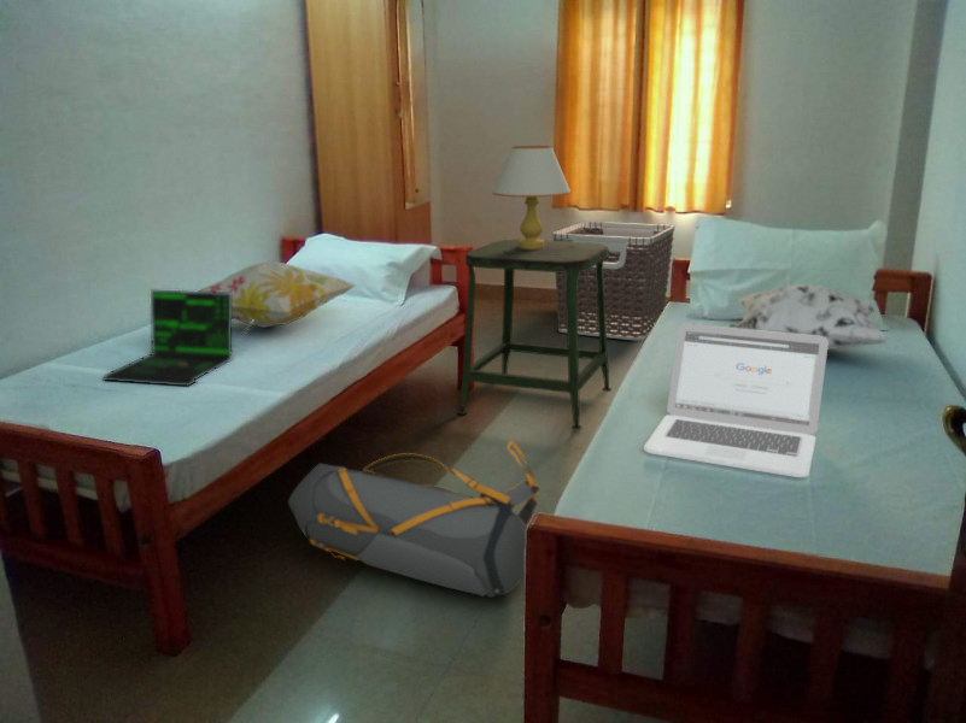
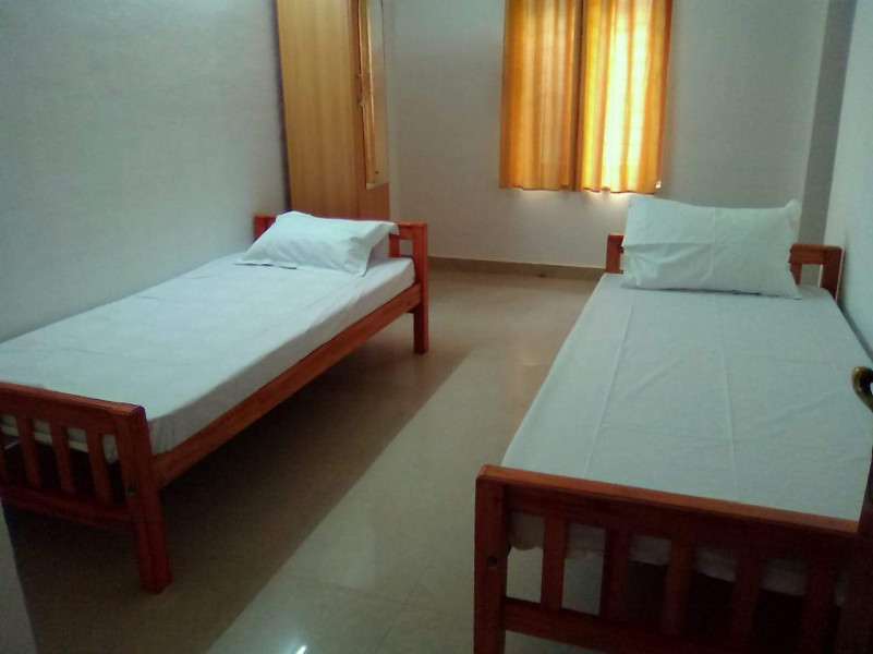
- clothes hamper [551,221,677,341]
- decorative pillow [197,259,356,329]
- backpack [287,440,541,599]
- stool [456,239,613,431]
- laptop [101,288,254,388]
- decorative pillow [728,283,891,351]
- table lamp [491,145,572,249]
- laptop [643,322,829,478]
